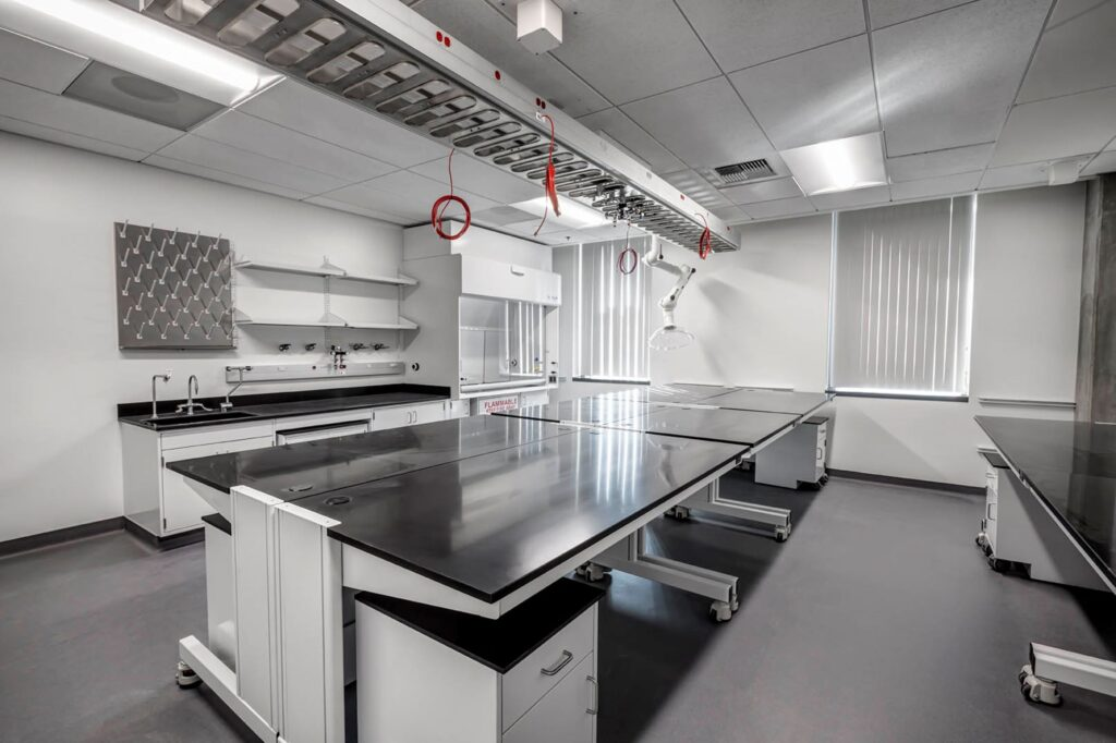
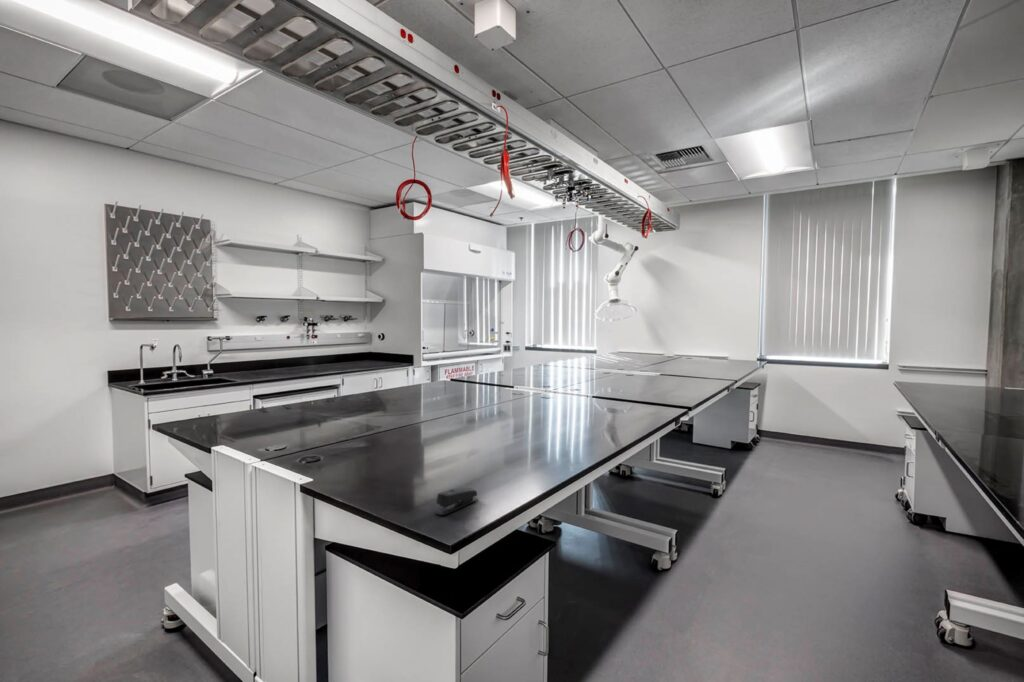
+ stapler [434,486,479,516]
